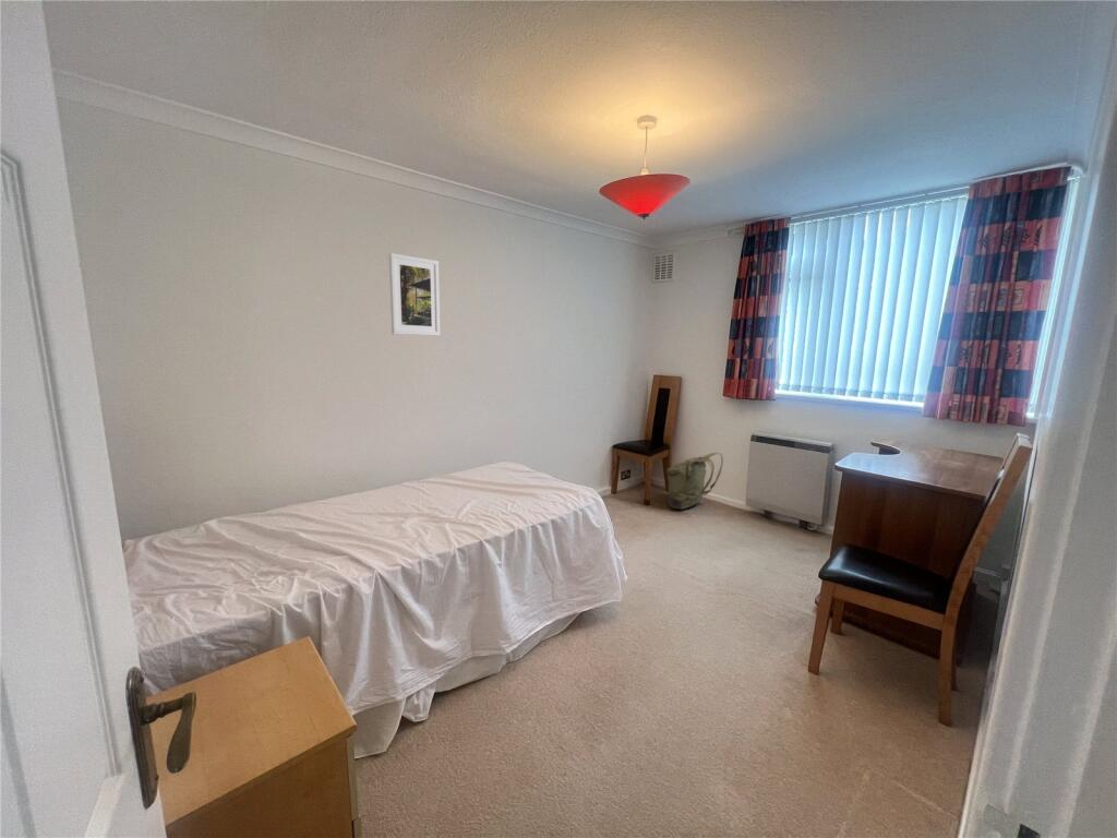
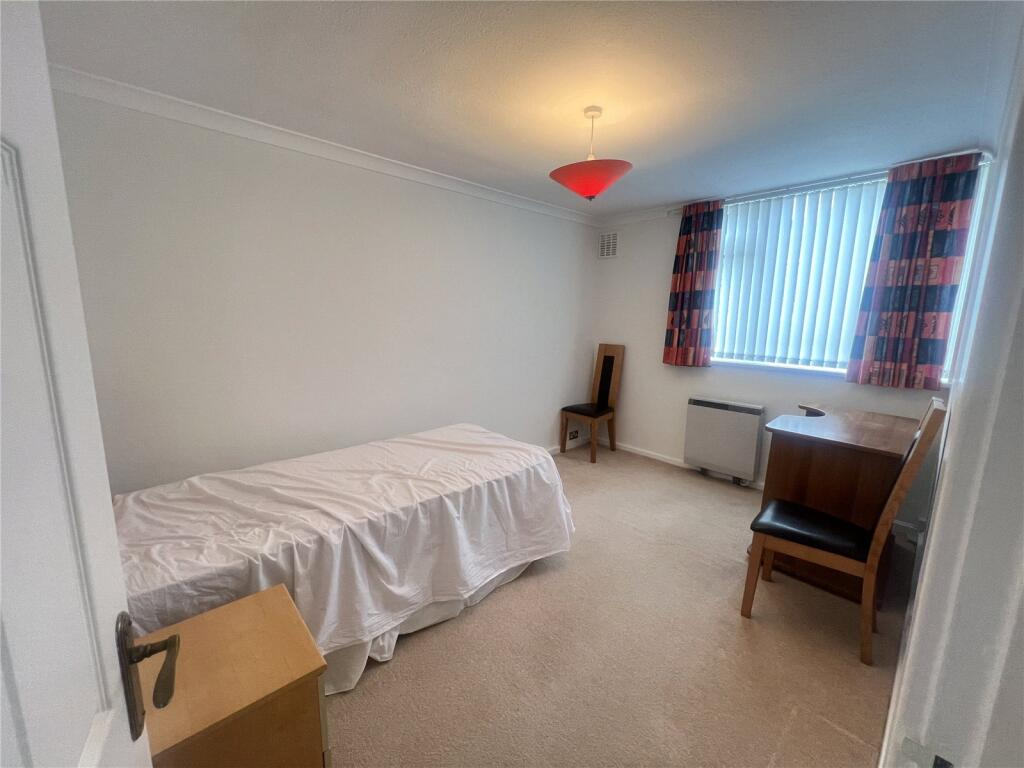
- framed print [388,252,441,337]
- backpack [665,452,724,510]
